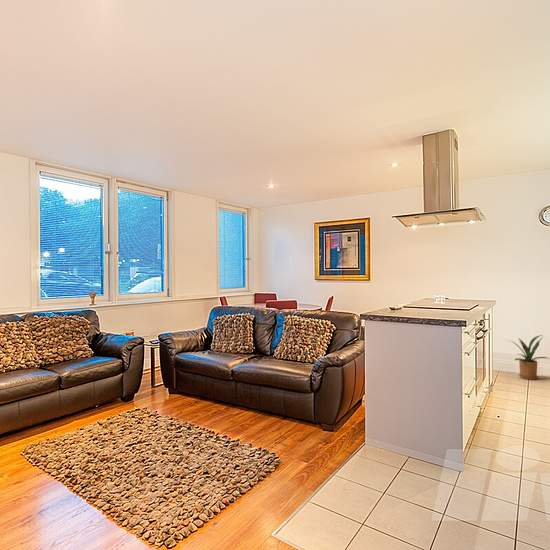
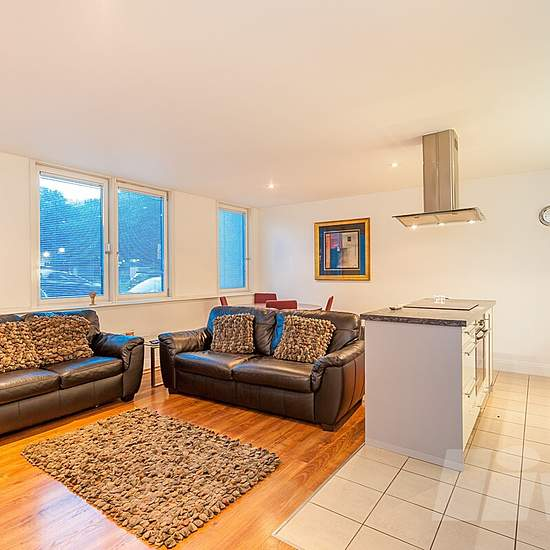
- house plant [504,334,550,381]
